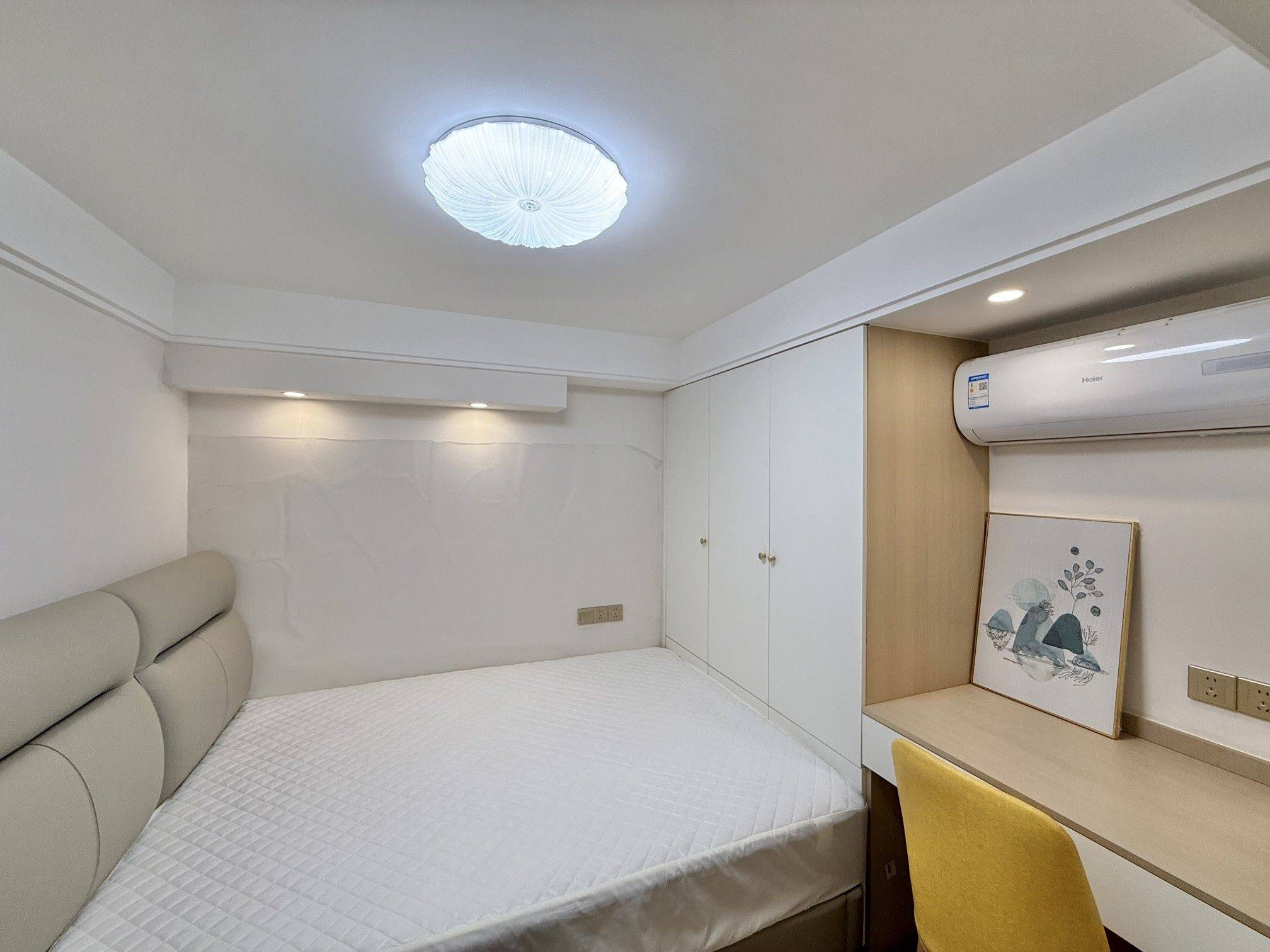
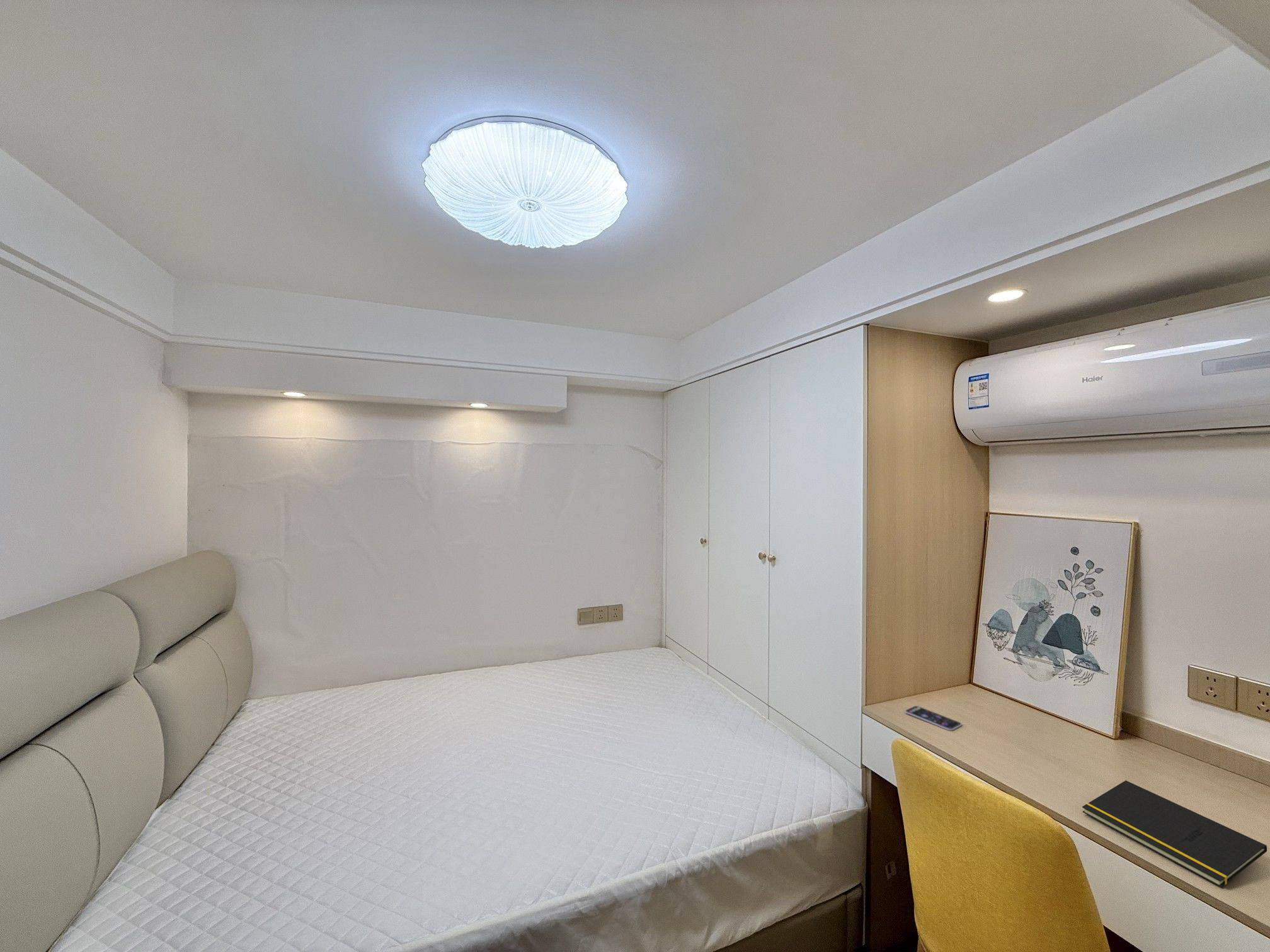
+ notepad [1082,780,1267,888]
+ smartphone [905,705,962,731]
